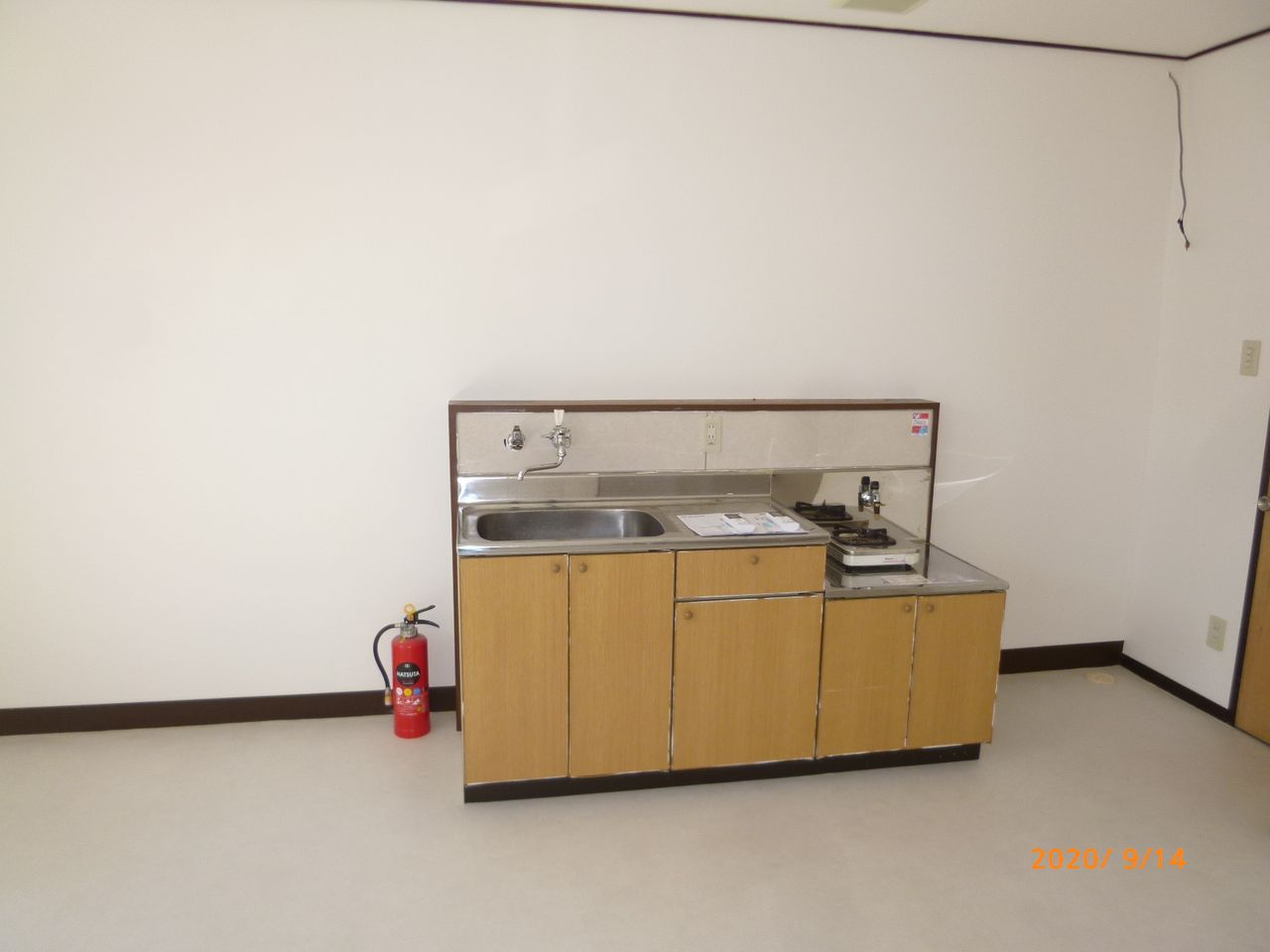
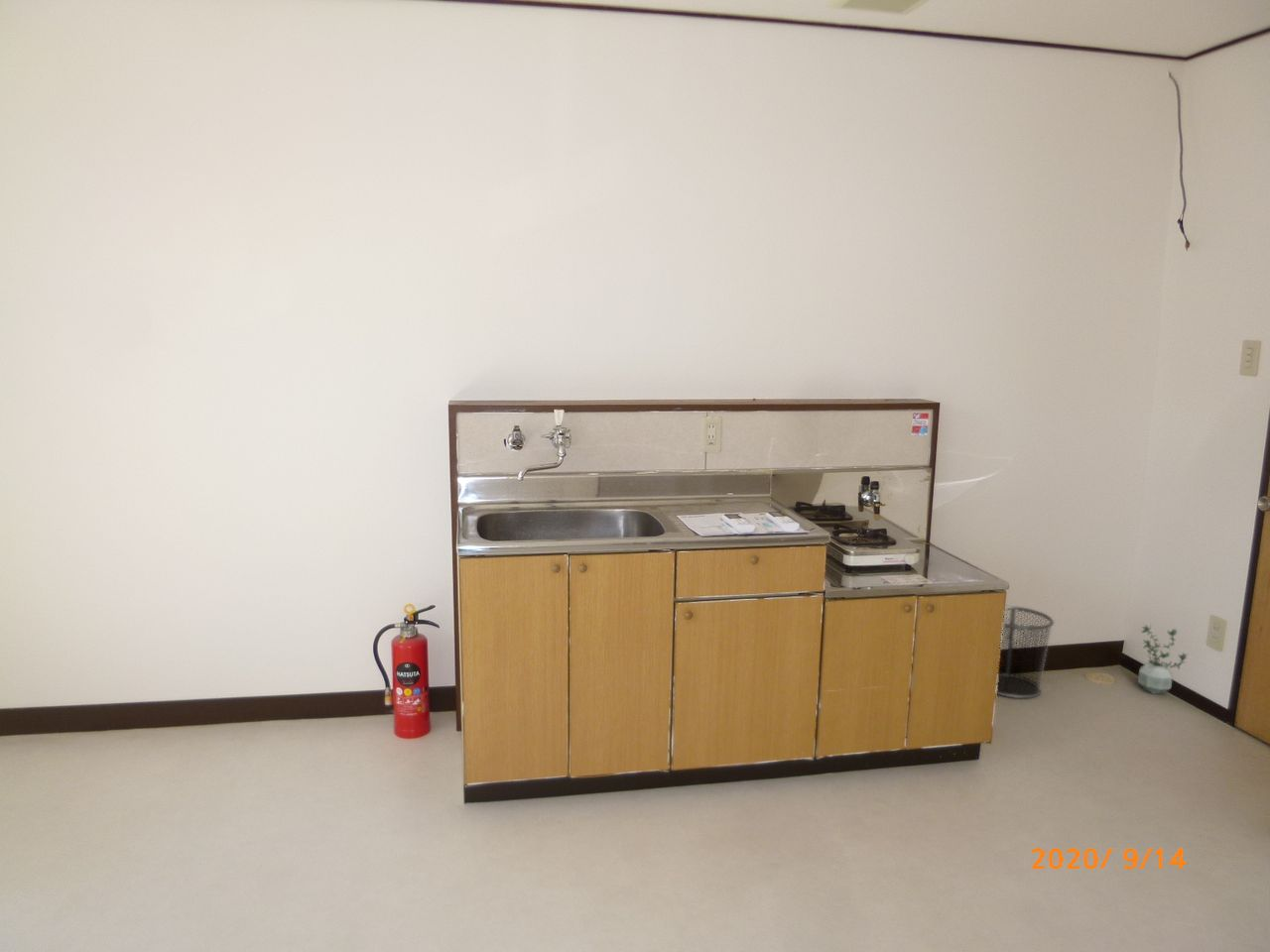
+ potted plant [1137,624,1189,695]
+ waste bin [996,605,1055,699]
